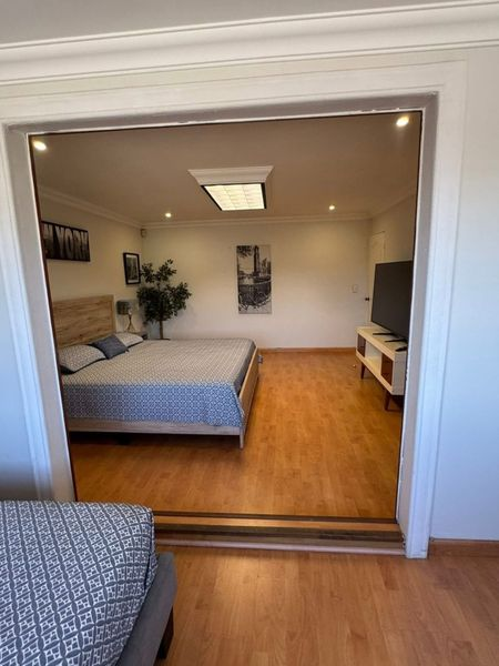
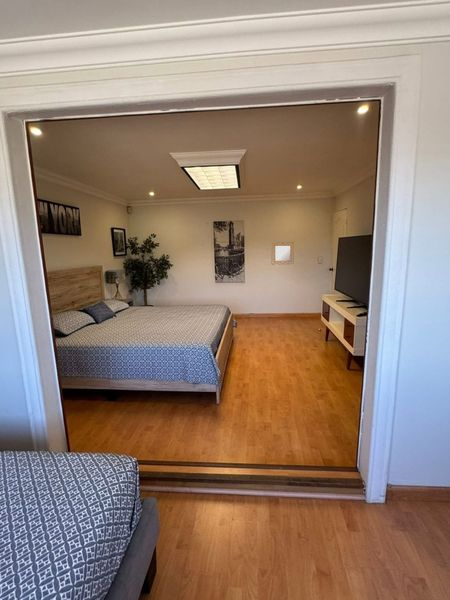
+ home mirror [271,241,295,265]
